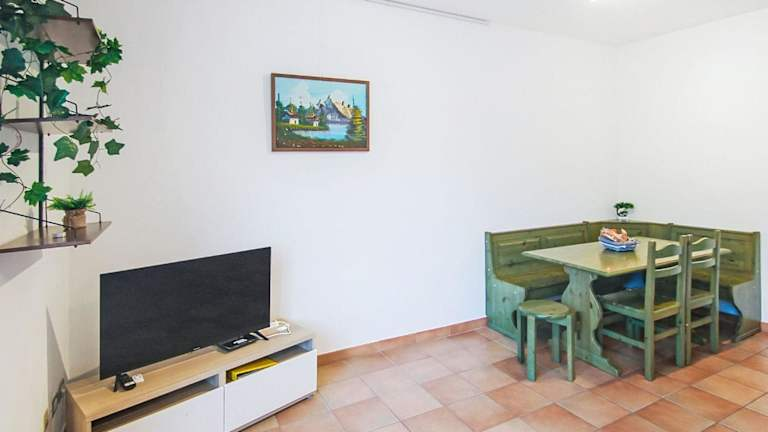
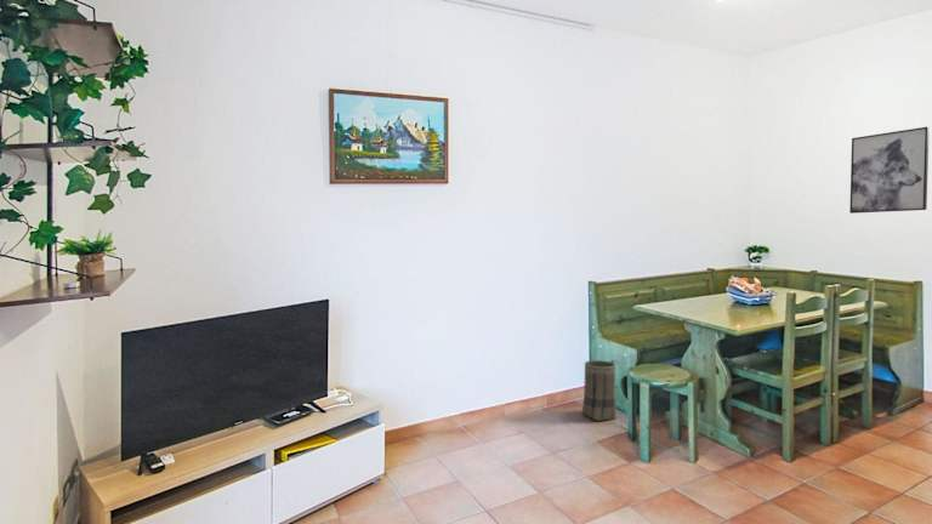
+ wall art [848,125,931,215]
+ basket [581,359,618,422]
